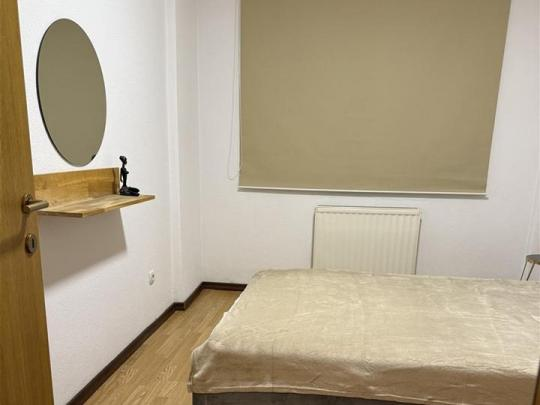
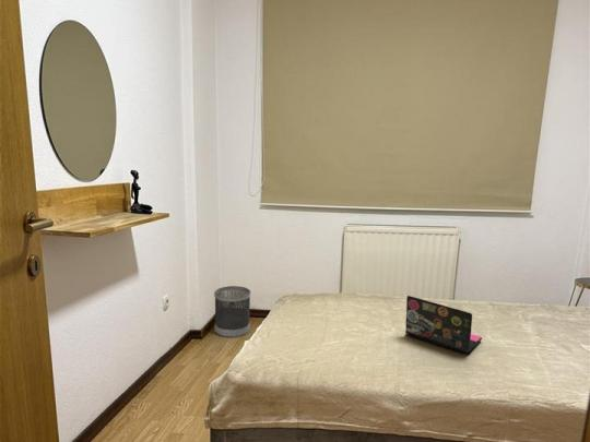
+ wastebasket [213,285,251,338]
+ laptop [404,295,483,355]
